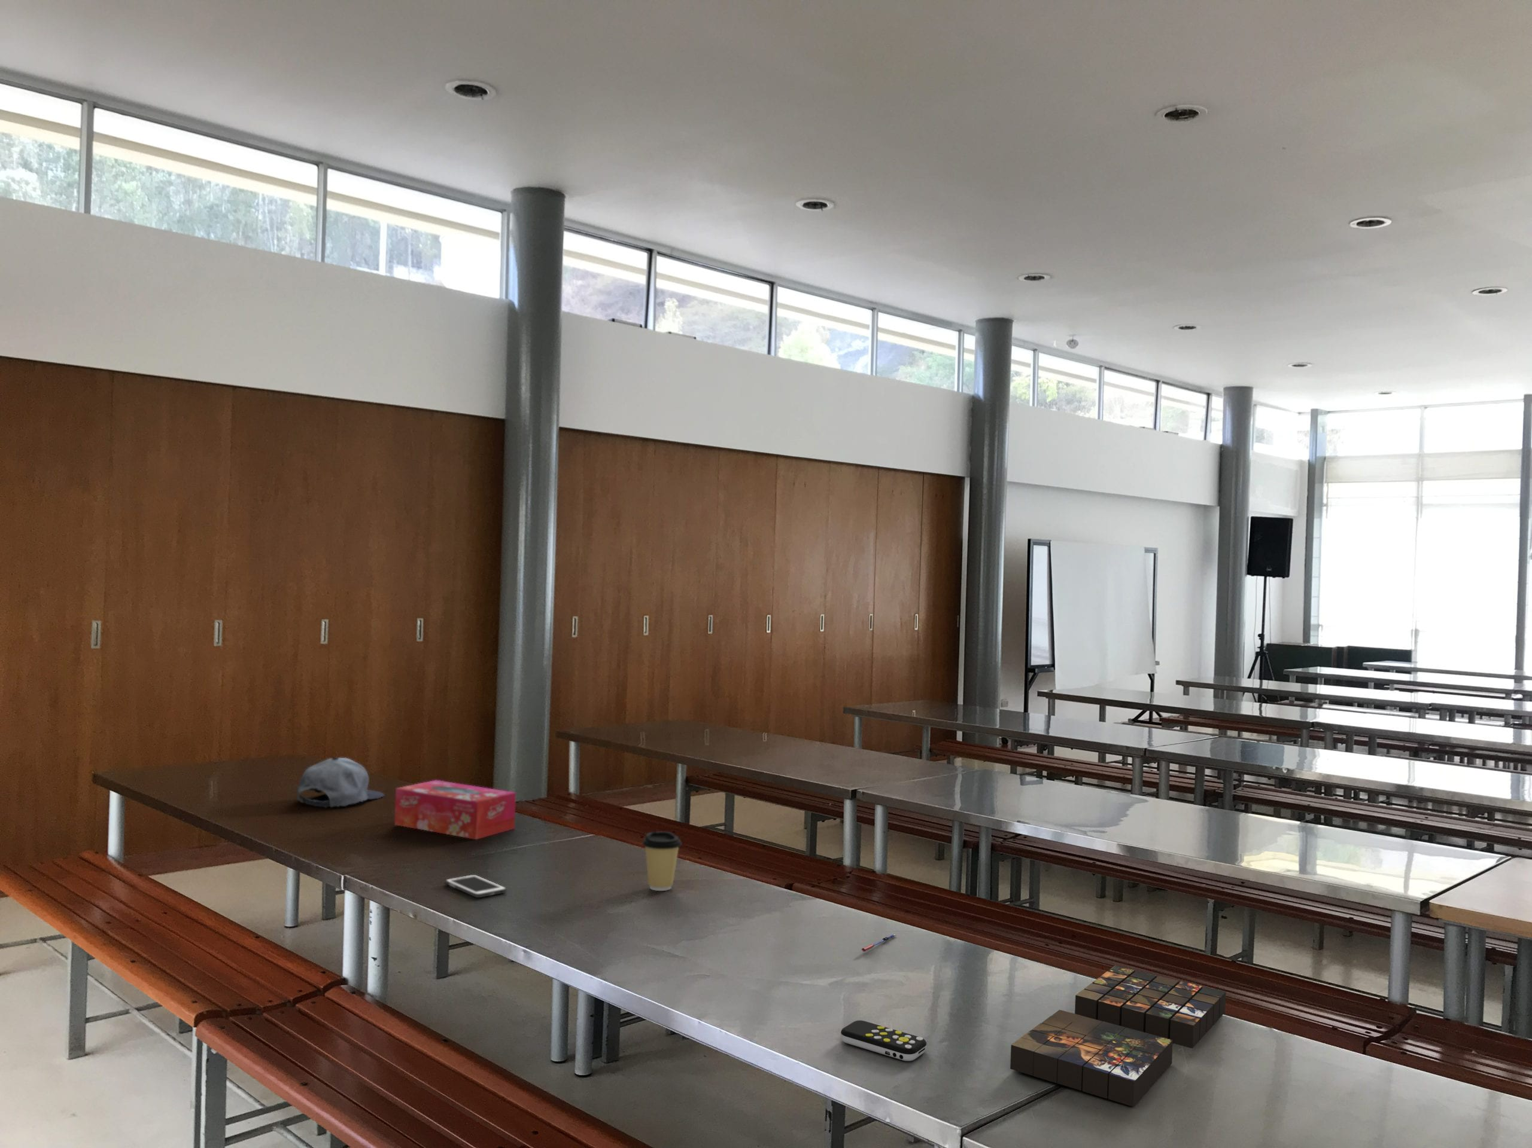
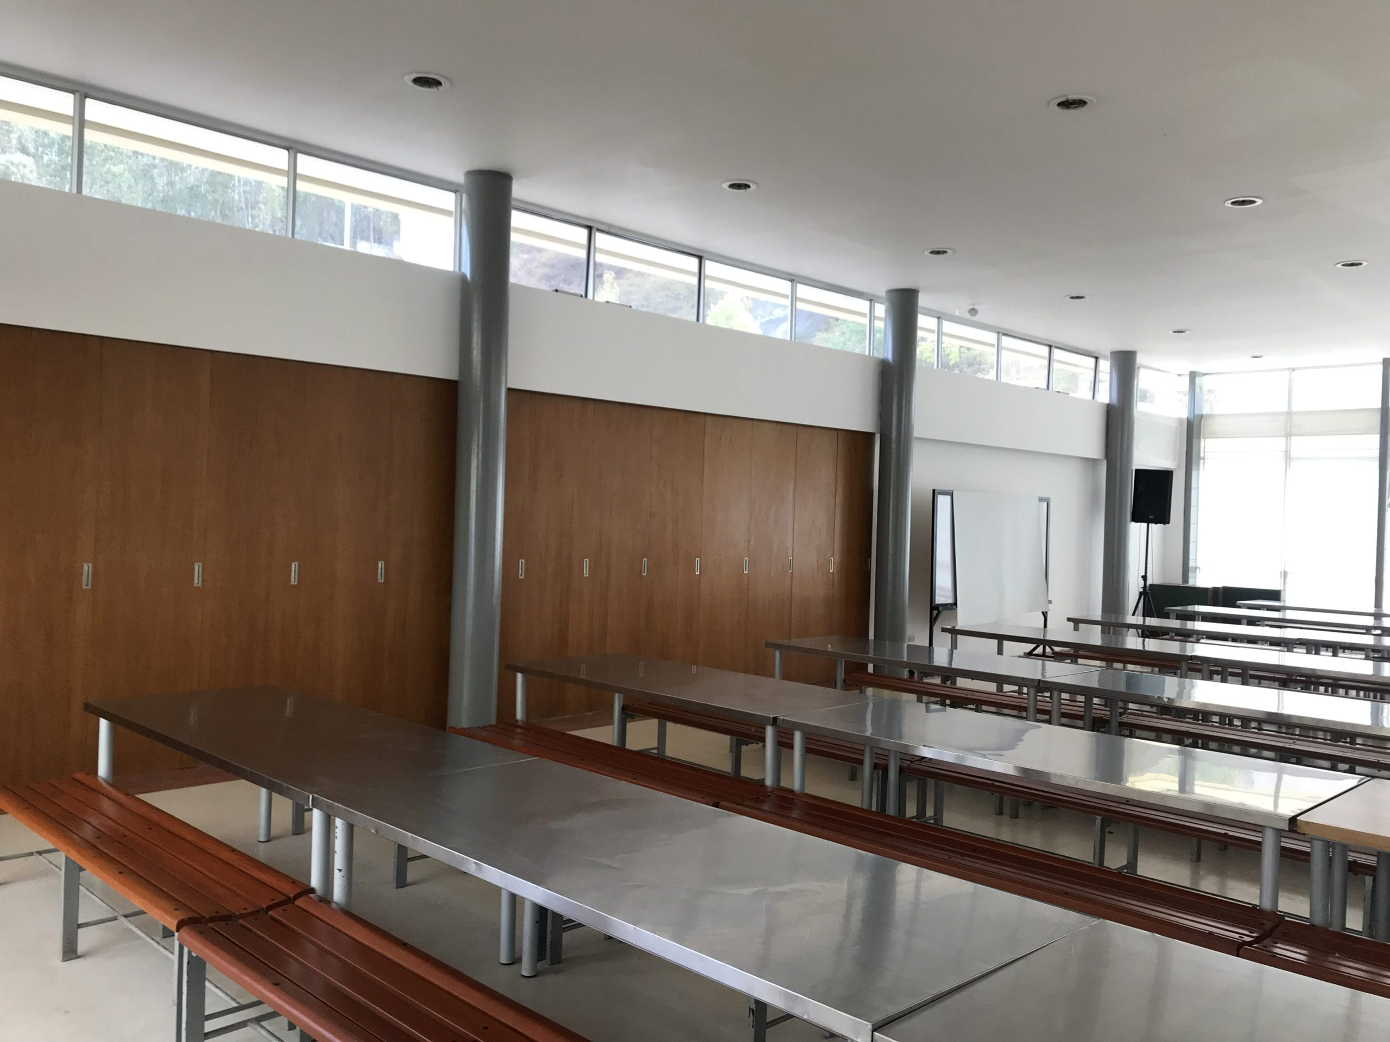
- cell phone [445,874,508,898]
- pen [860,933,897,951]
- board game [1010,965,1226,1107]
- tissue box [393,780,516,840]
- remote control [841,1020,926,1062]
- coffee cup [642,831,683,891]
- baseball cap [297,757,385,808]
